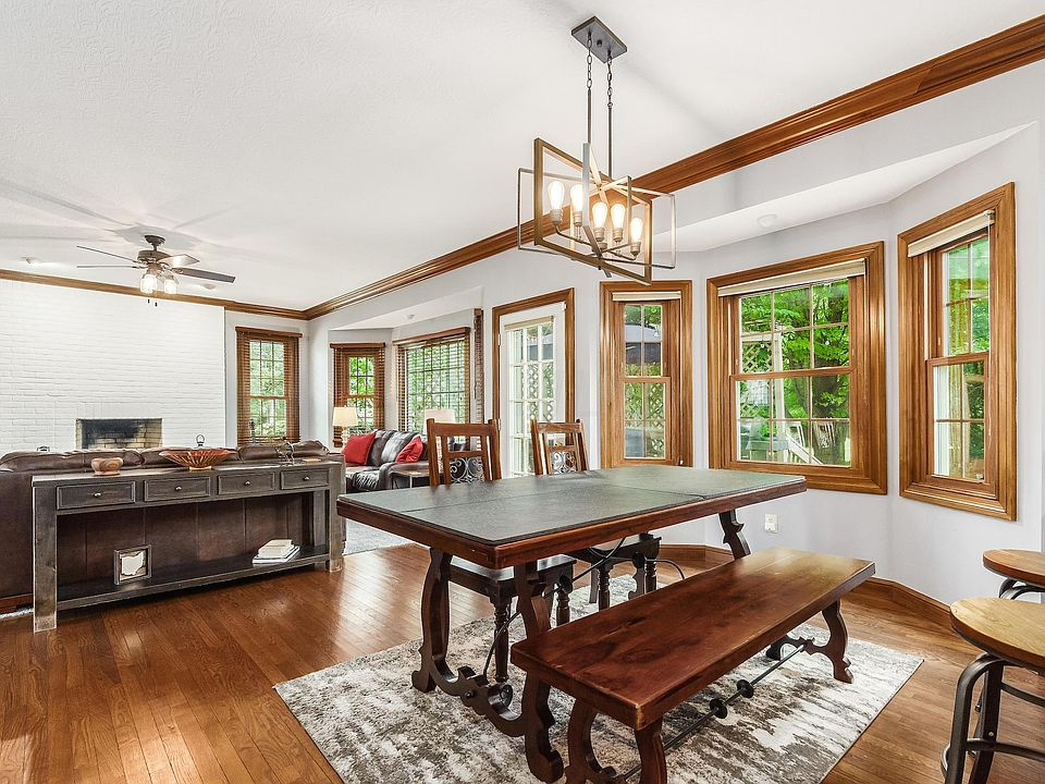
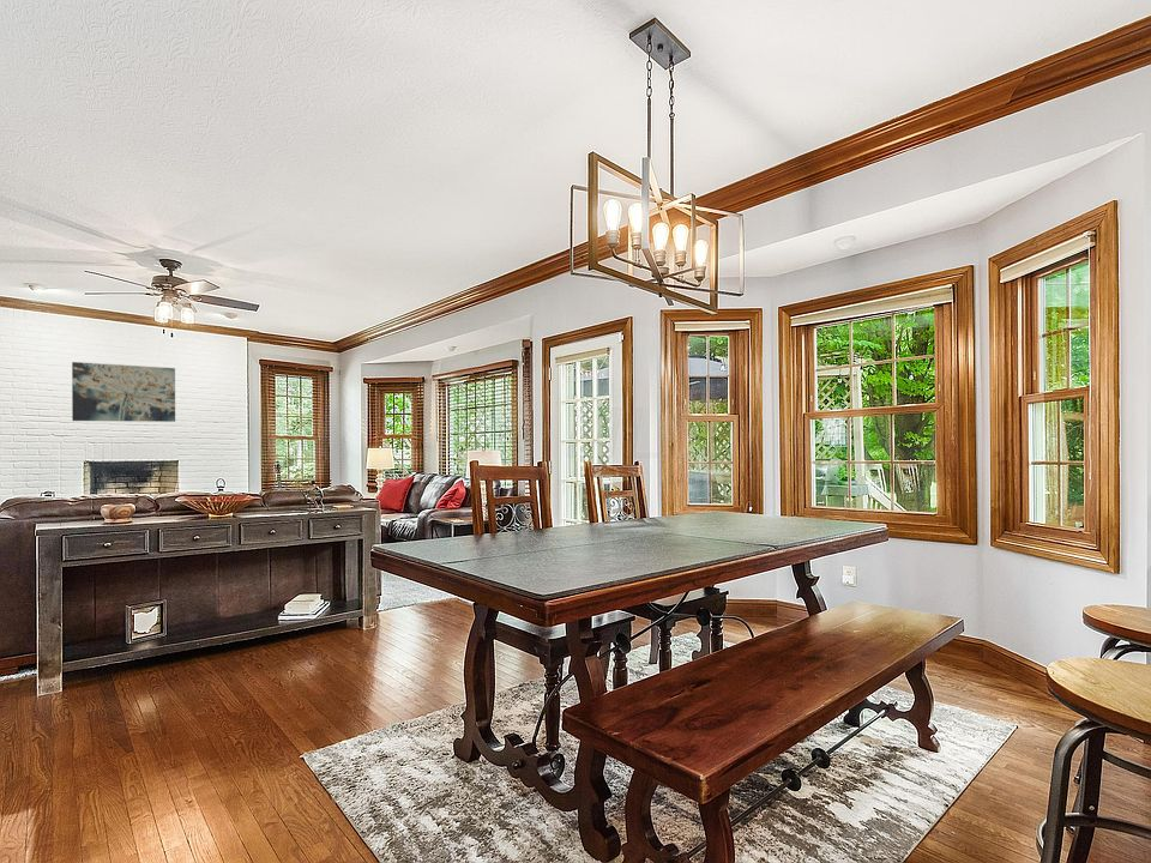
+ wall art [71,361,176,423]
